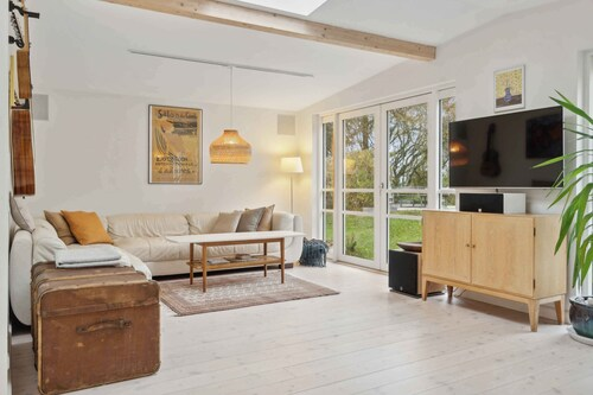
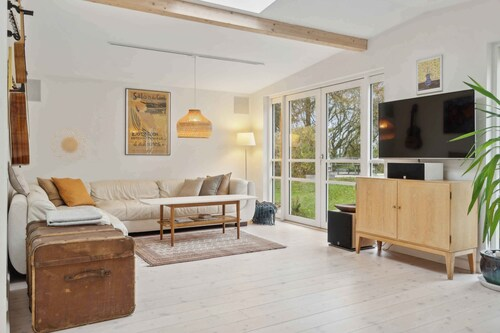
+ decorative wall piece [50,126,89,162]
